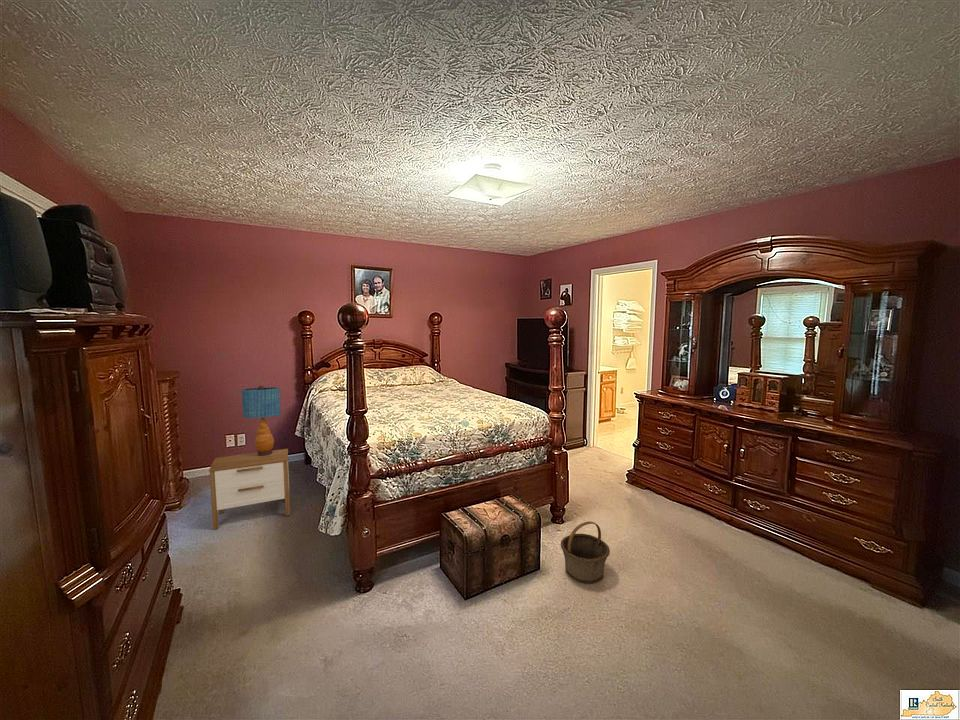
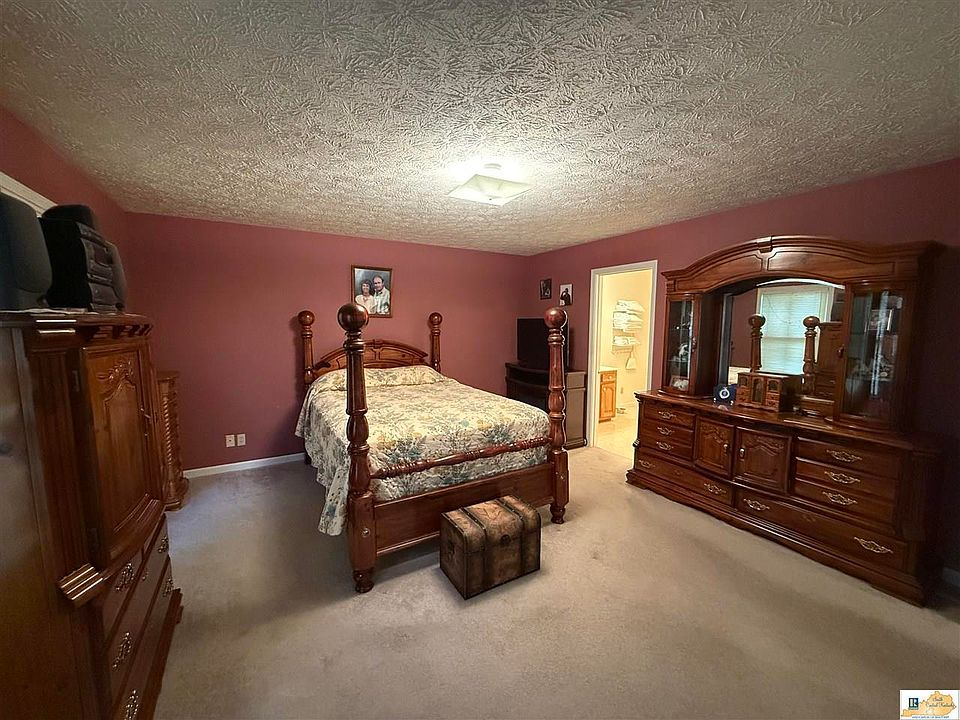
- nightstand [208,448,291,531]
- basket [560,520,611,584]
- table lamp [241,385,282,456]
